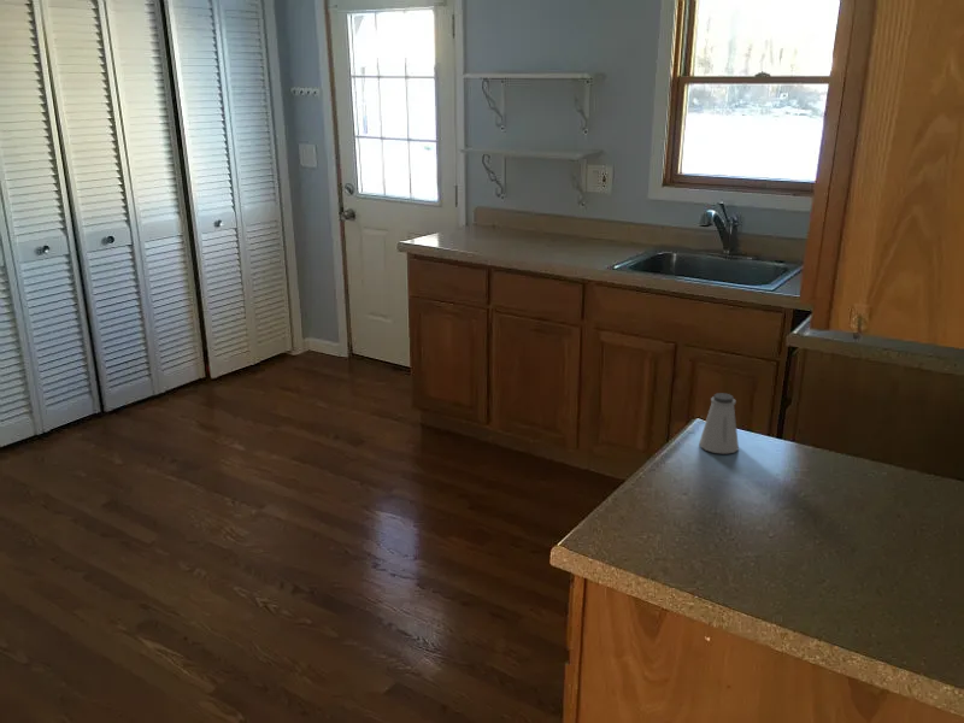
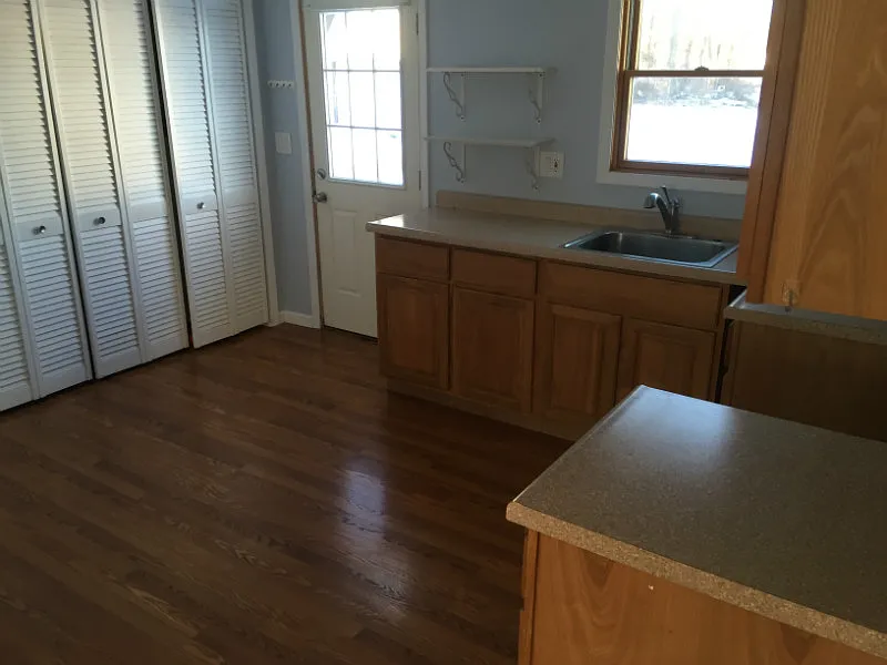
- saltshaker [698,392,740,455]
